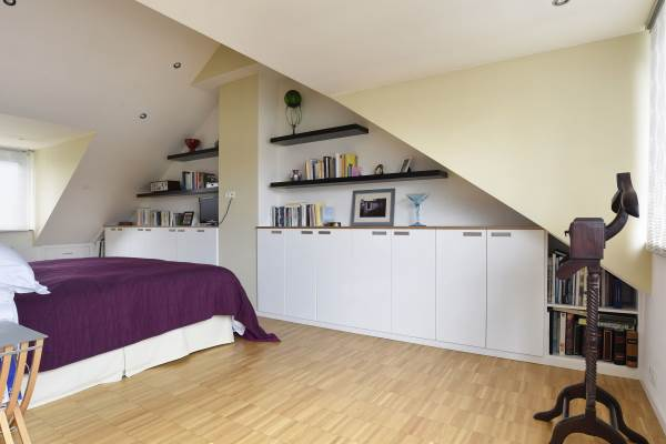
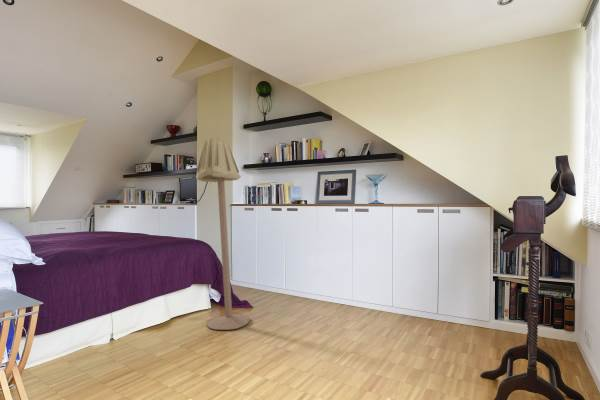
+ floor lamp [195,134,251,331]
